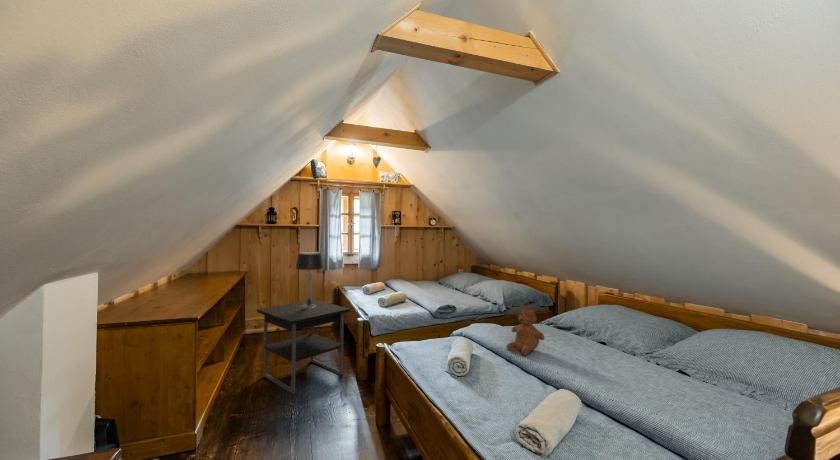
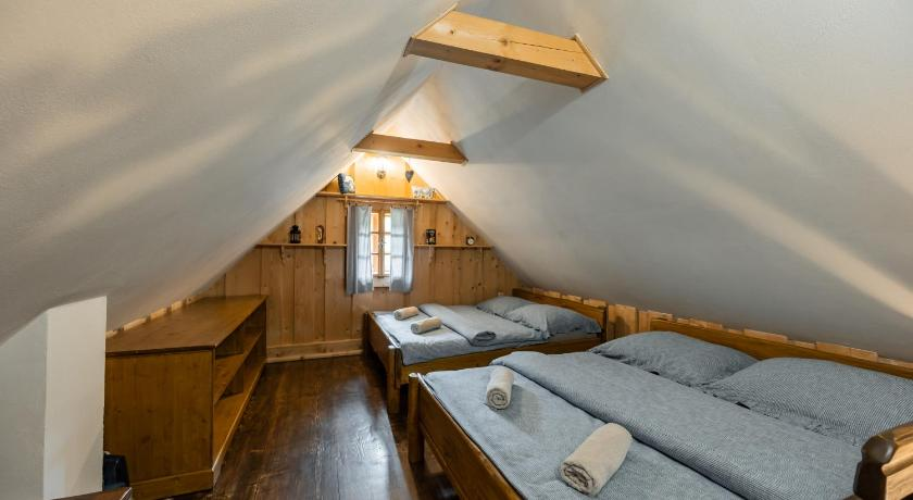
- table lamp [294,251,324,308]
- nightstand [256,299,351,395]
- teddy bear [506,304,545,357]
